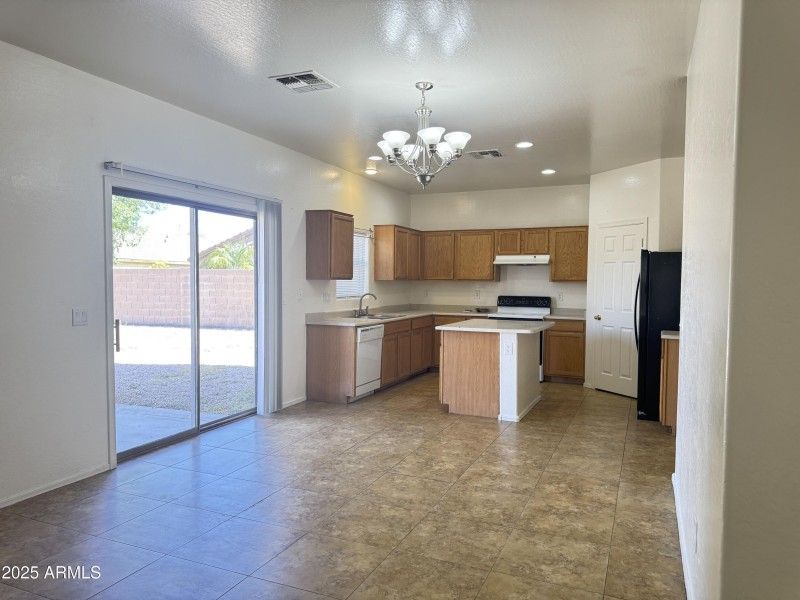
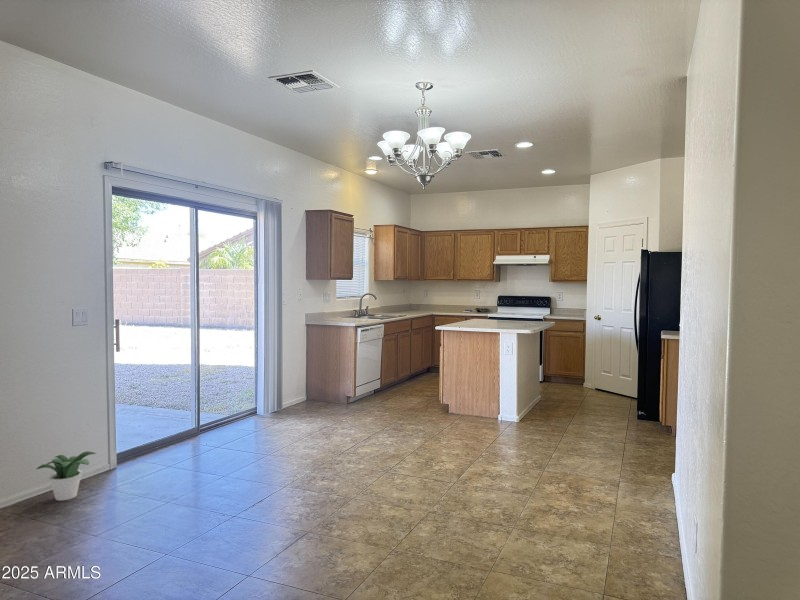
+ potted plant [36,450,97,502]
